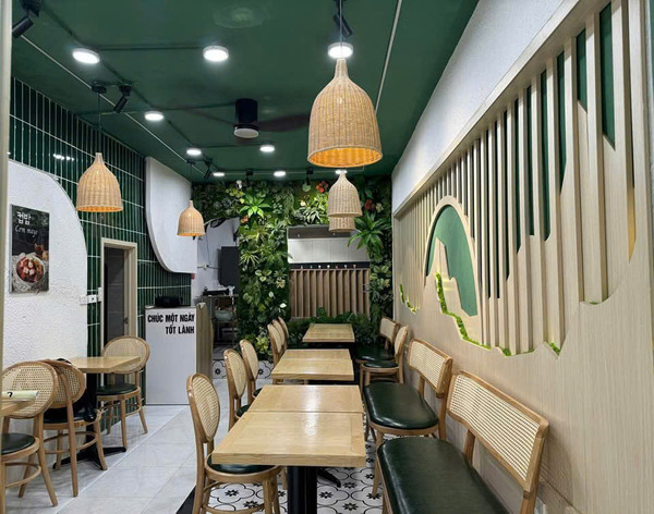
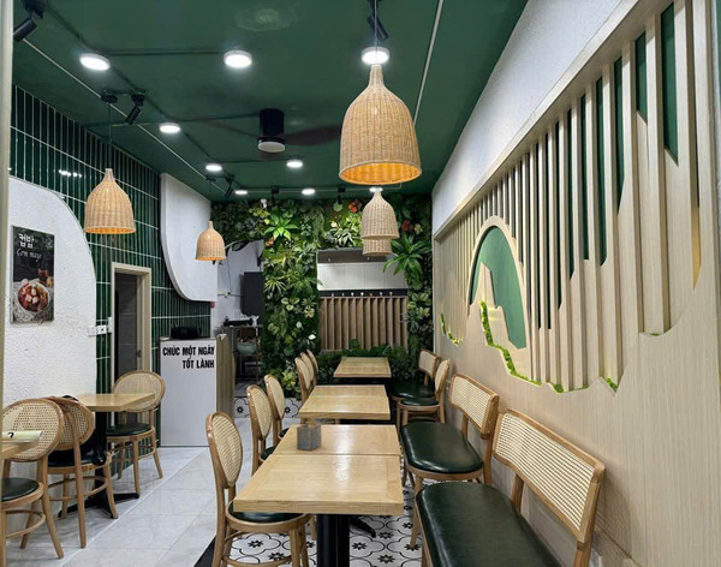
+ napkin holder [296,414,322,452]
